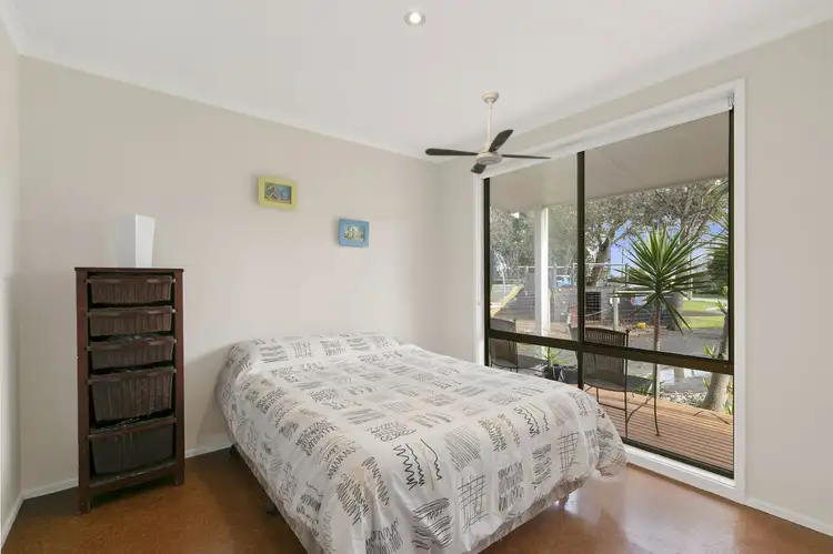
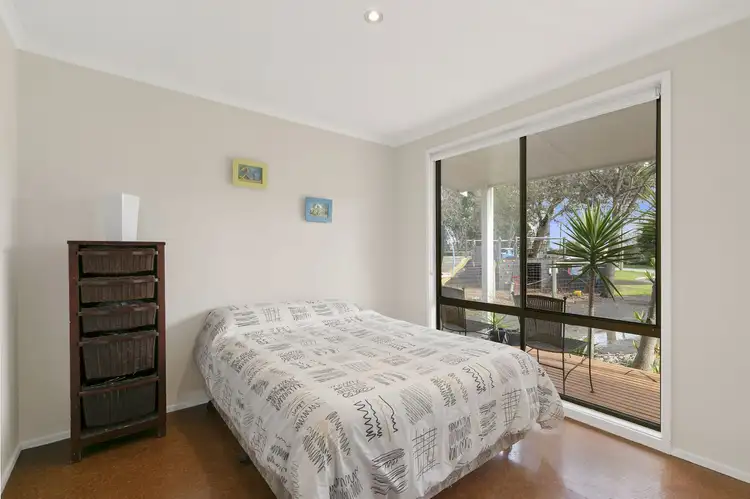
- ceiling fan [424,90,553,175]
